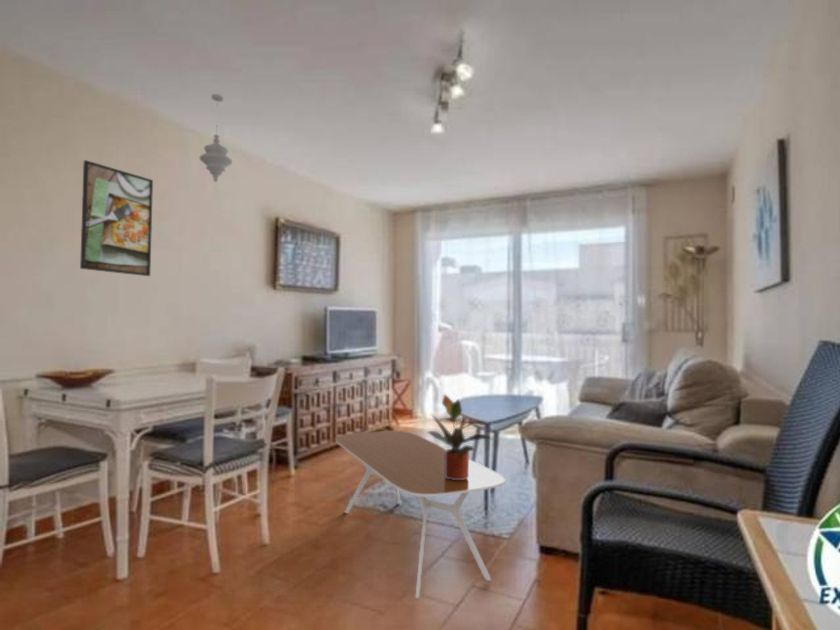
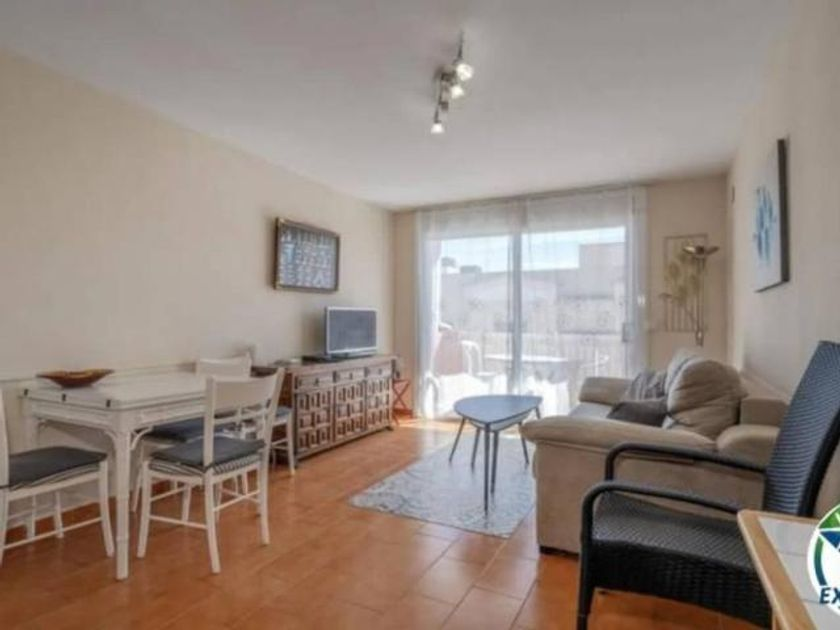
- potted plant [427,393,493,480]
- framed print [79,159,154,277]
- coffee table [335,430,506,599]
- pendant light [198,93,233,183]
